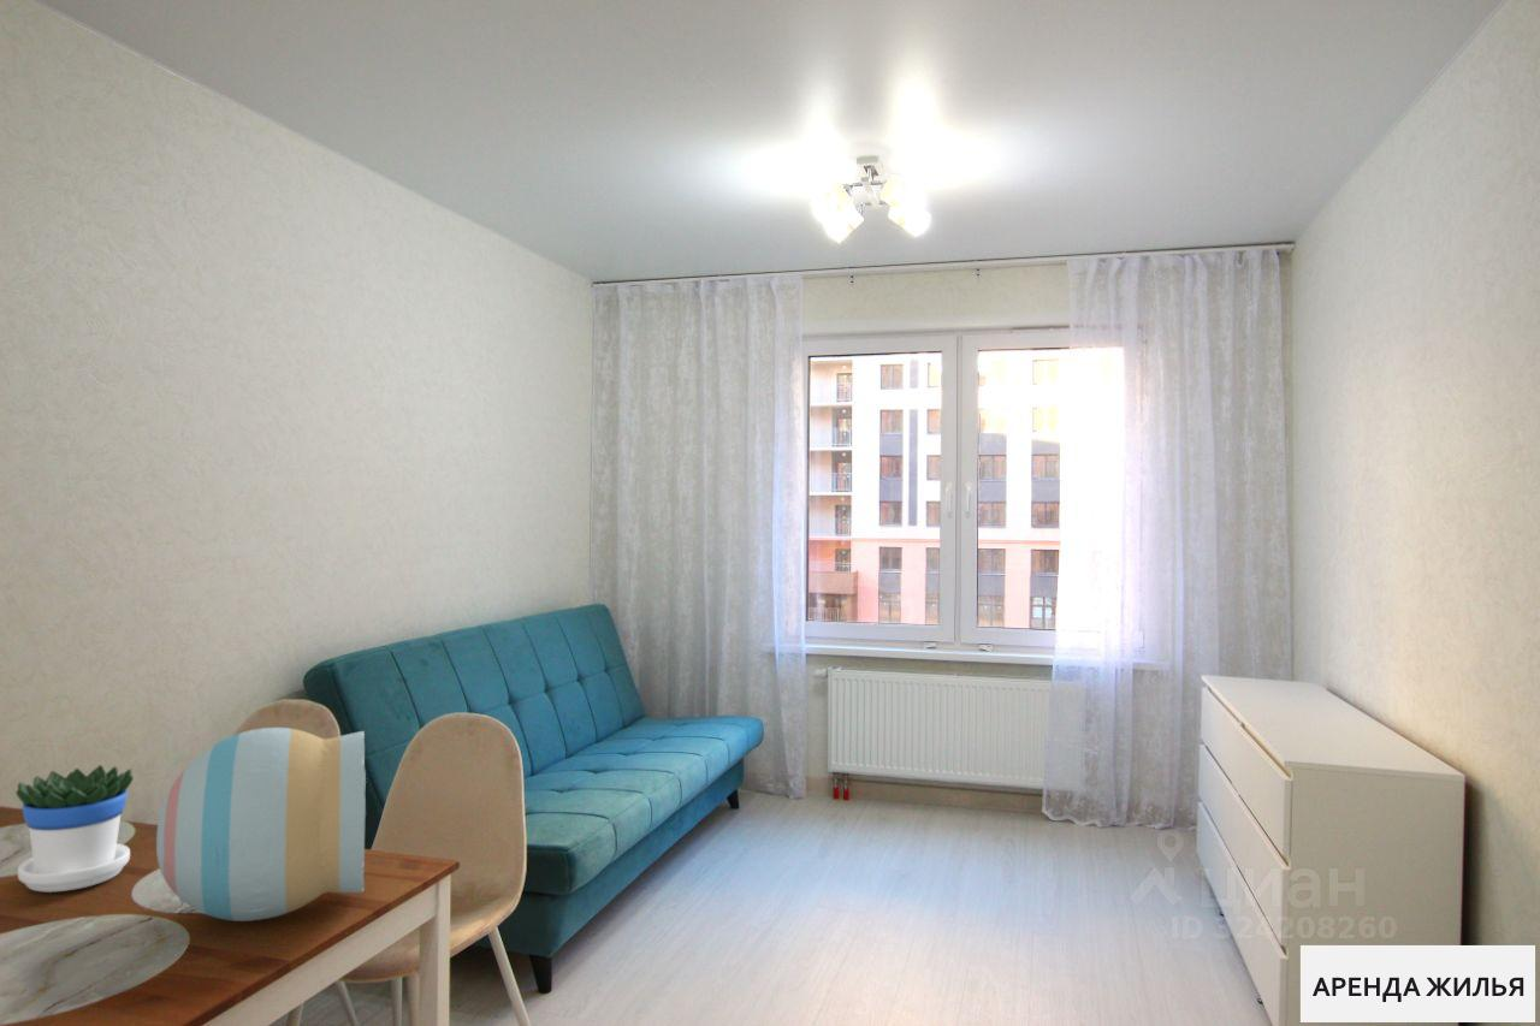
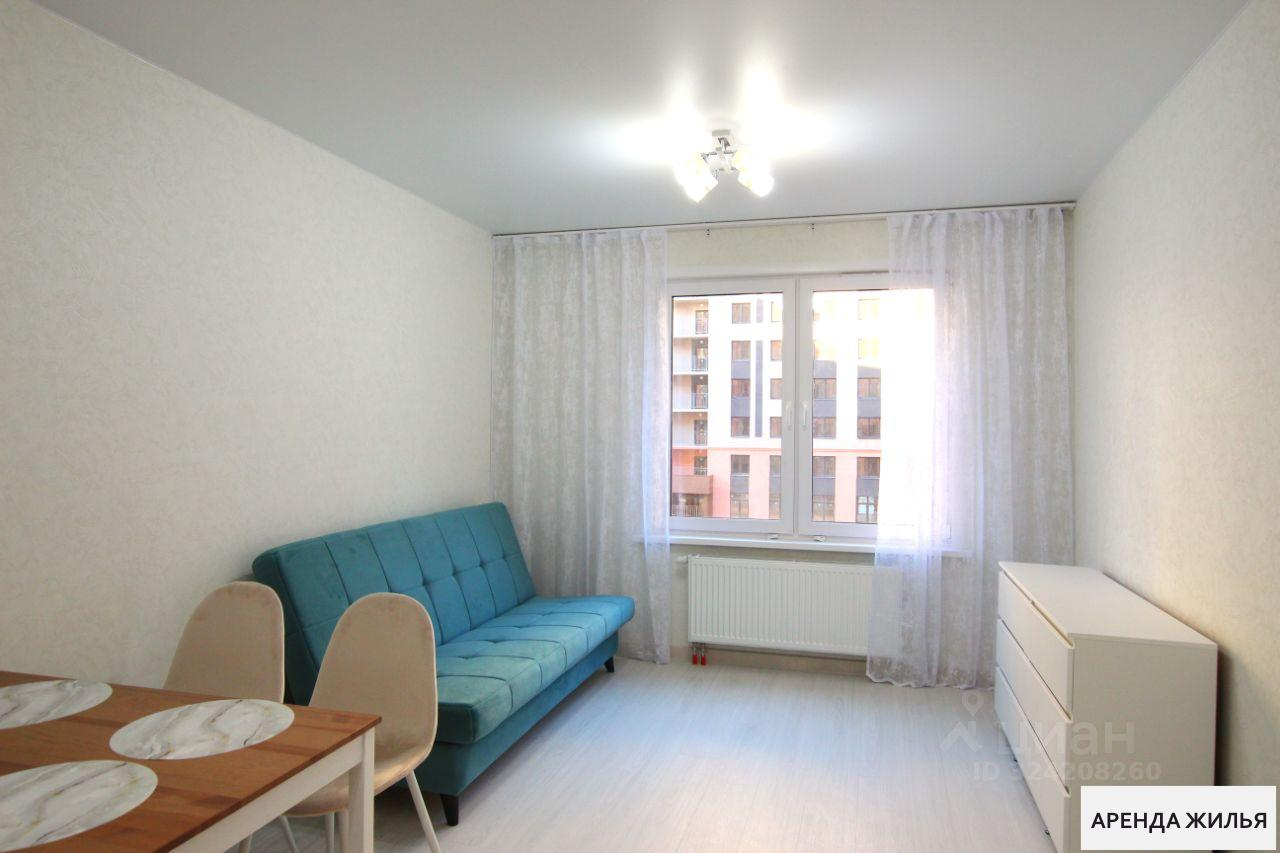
- vase [155,726,367,923]
- flowerpot [14,764,135,894]
